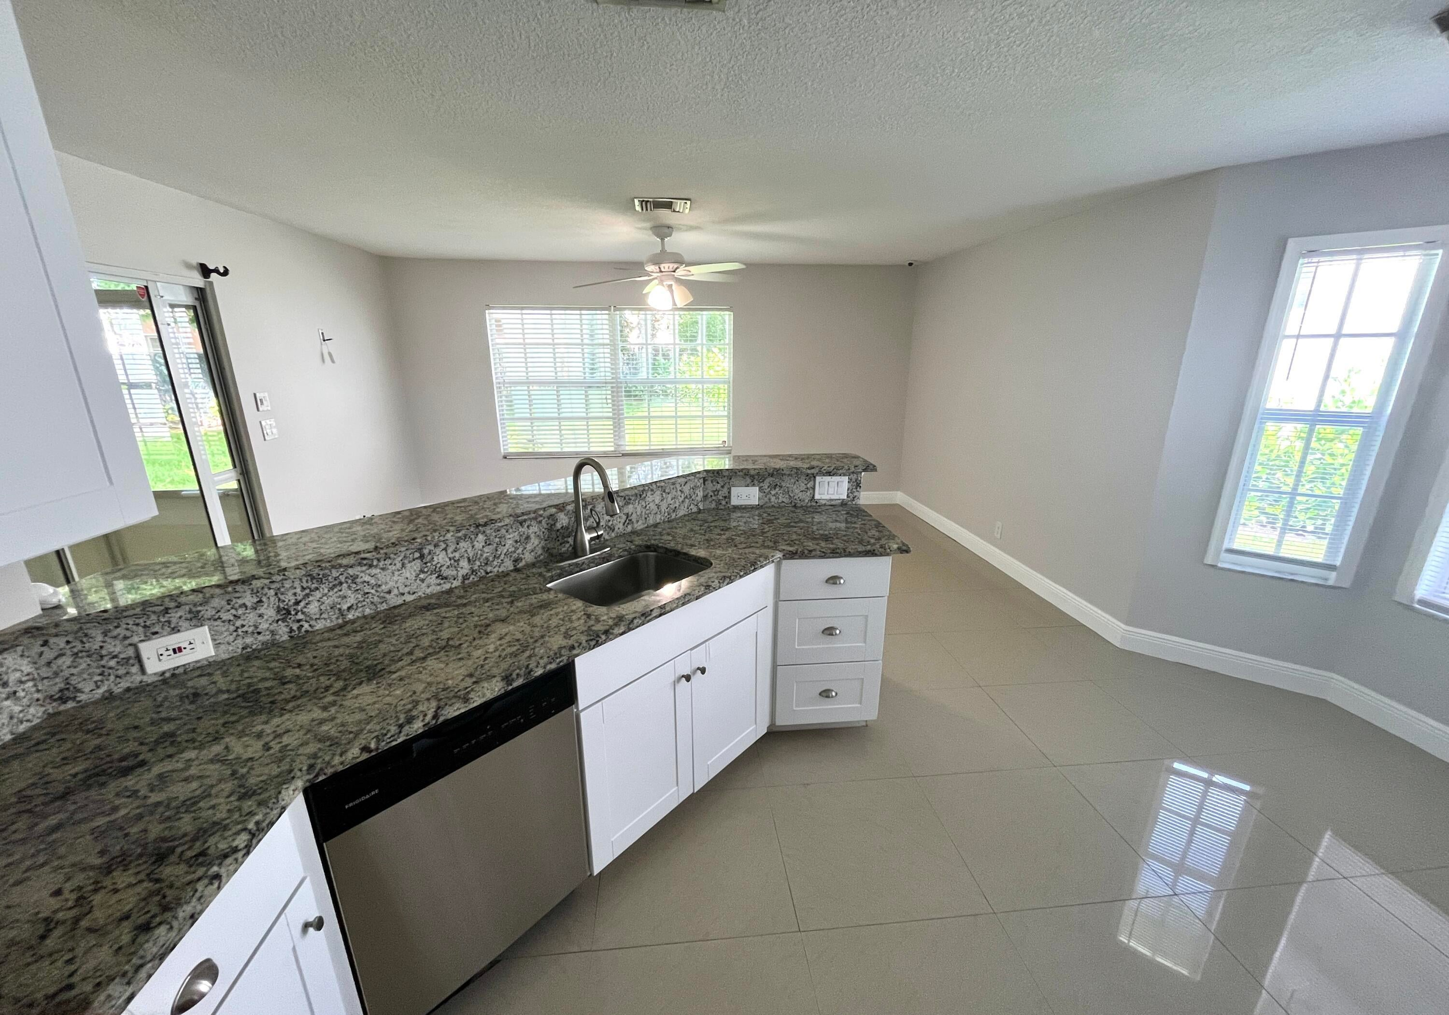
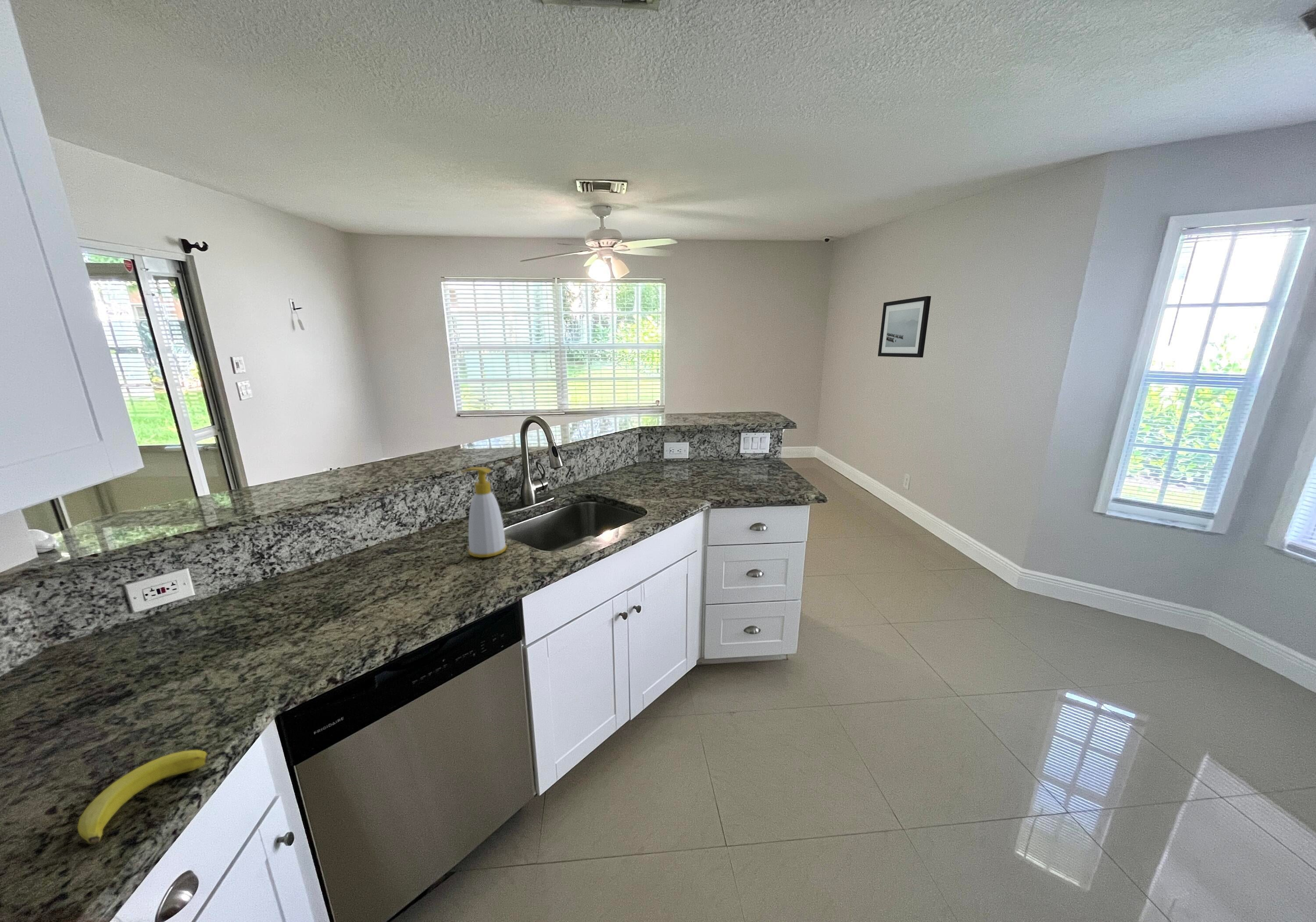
+ banana [77,750,208,844]
+ wall art [877,296,931,358]
+ soap bottle [461,466,508,558]
